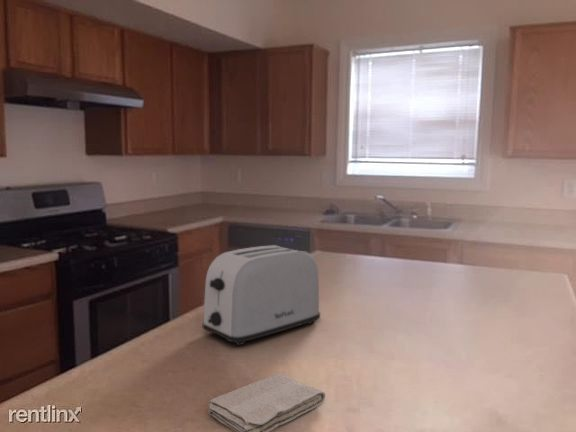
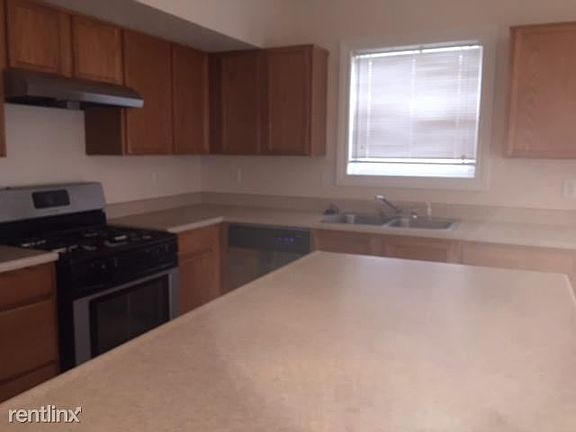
- washcloth [207,373,326,432]
- toaster [202,244,321,346]
